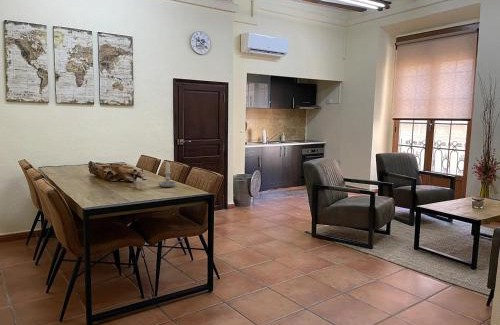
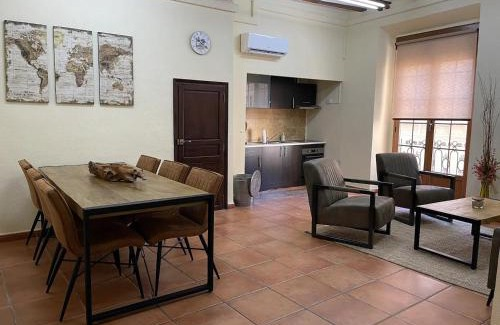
- candle [158,161,177,188]
